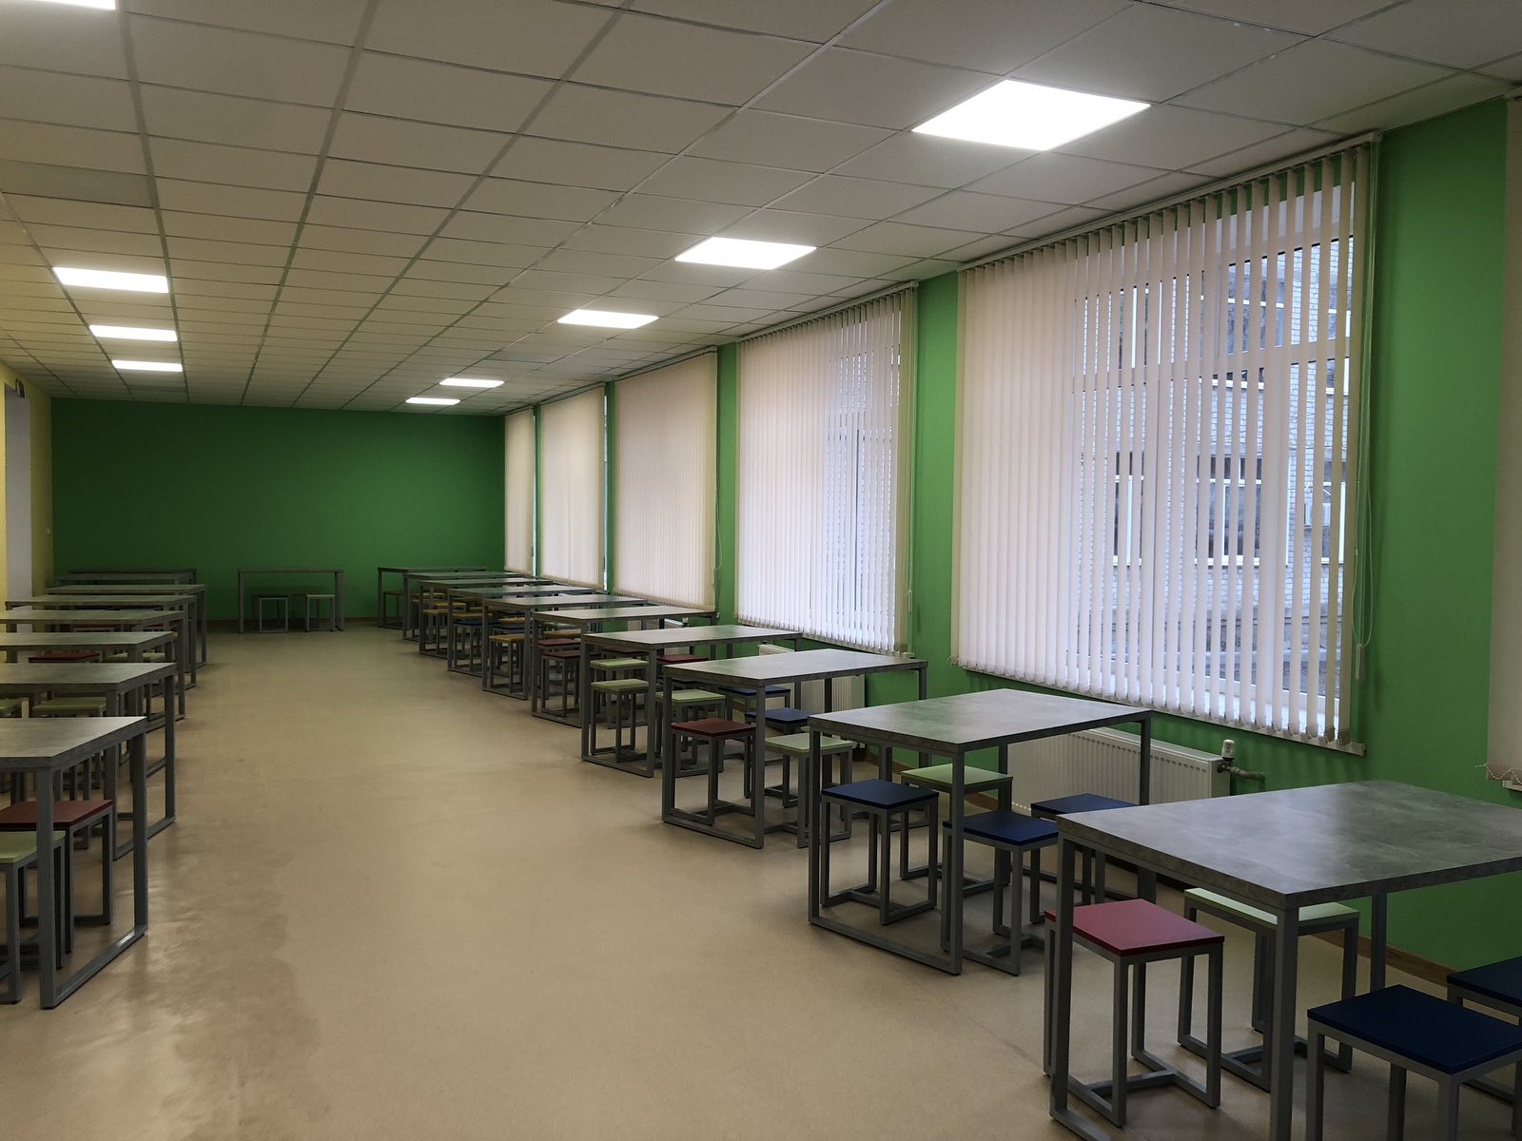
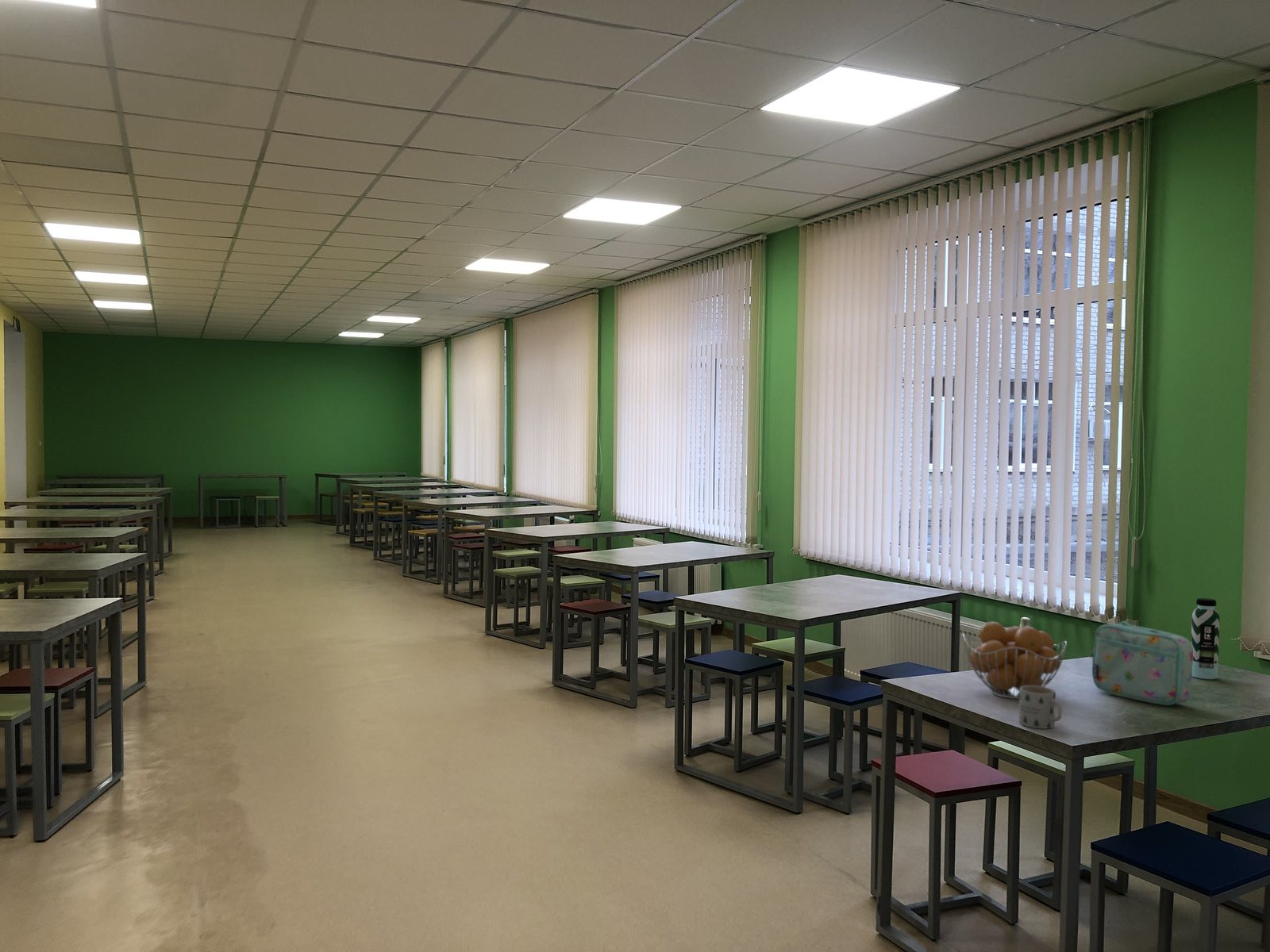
+ fruit basket [962,621,1068,700]
+ lunch box [1089,620,1193,706]
+ water bottle [1191,597,1221,680]
+ mug [1018,685,1063,730]
